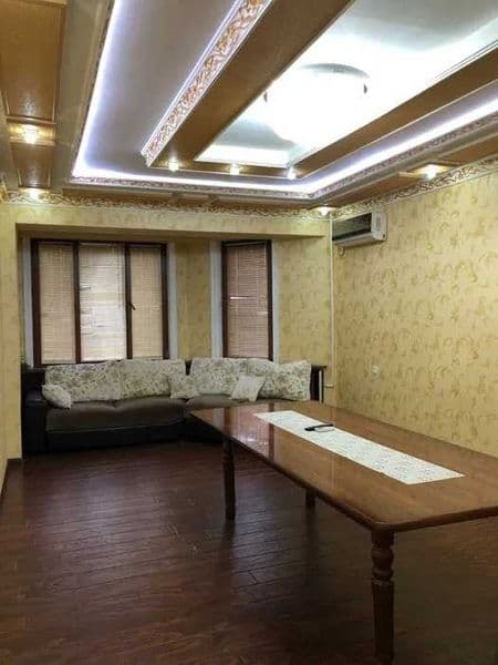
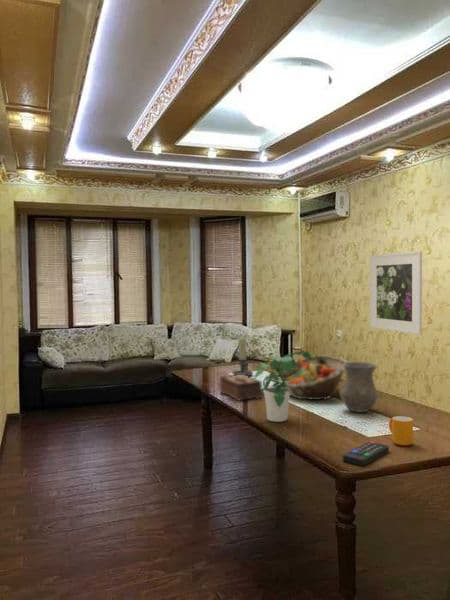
+ remote control [342,441,390,467]
+ vase [338,361,379,414]
+ candle holder [232,337,254,377]
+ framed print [369,250,423,336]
+ tissue box [219,374,263,402]
+ fruit basket [276,355,348,401]
+ potted plant [254,349,313,423]
+ mug [388,415,414,447]
